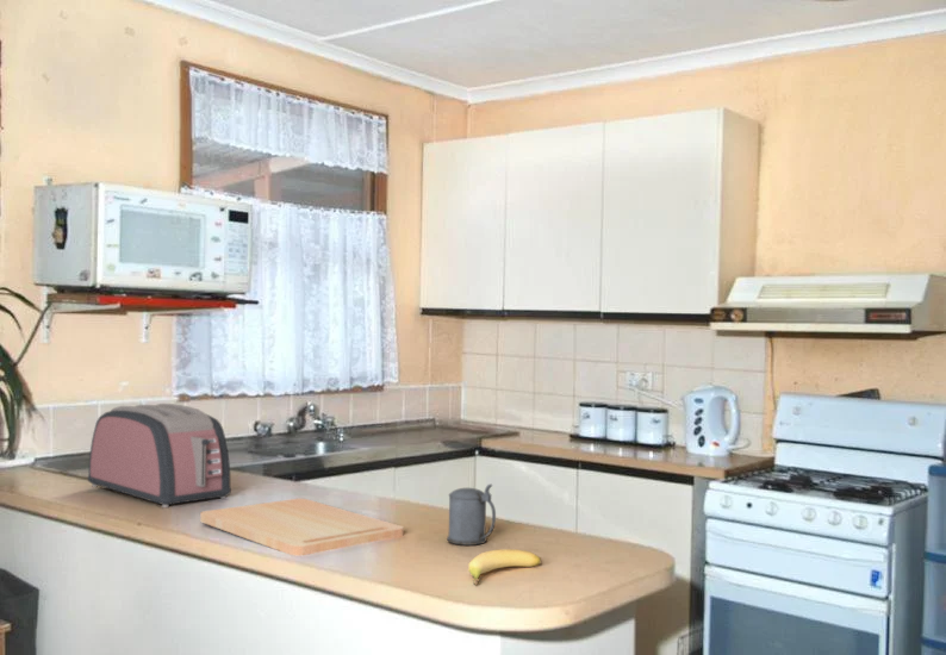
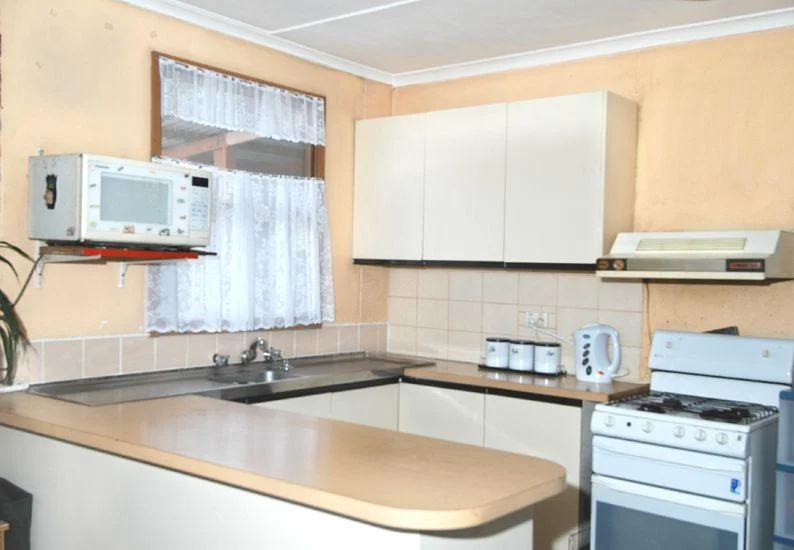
- toaster [87,403,232,509]
- cutting board [199,498,405,557]
- banana [467,548,542,586]
- beer stein [446,484,497,547]
